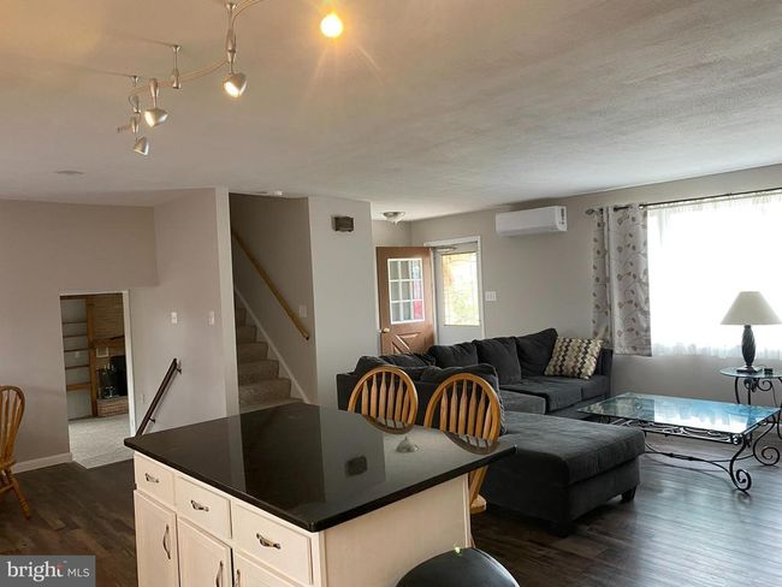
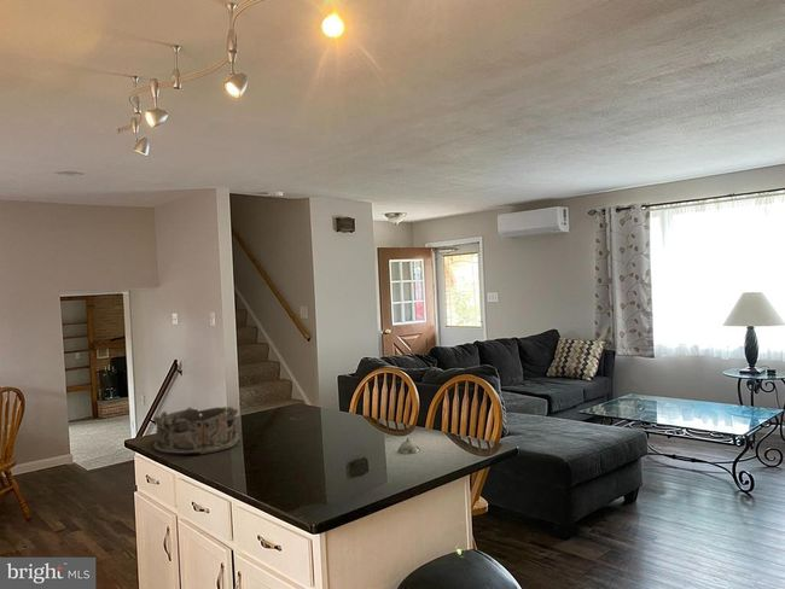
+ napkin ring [152,406,242,456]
